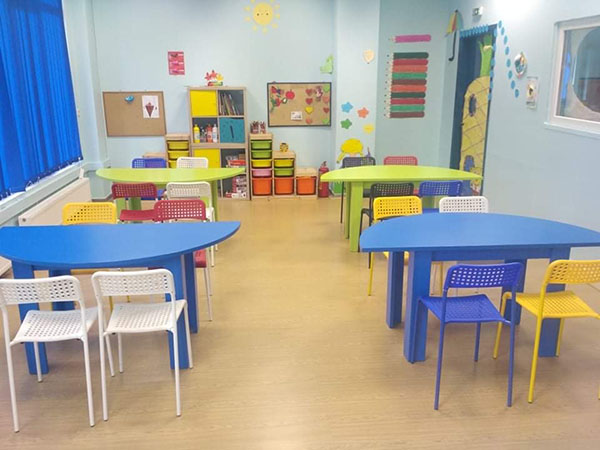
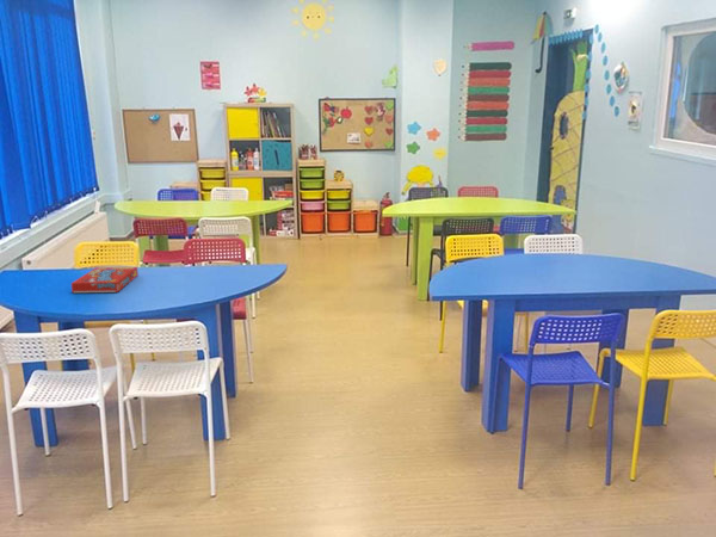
+ snack box [70,266,140,294]
